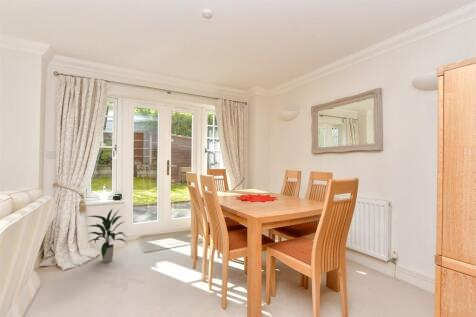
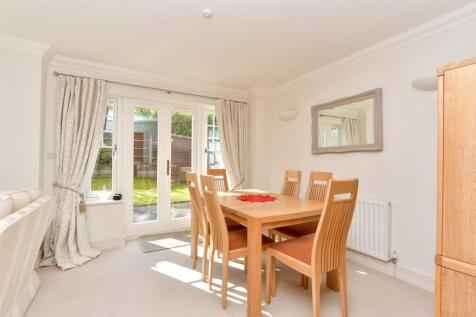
- indoor plant [85,208,127,263]
